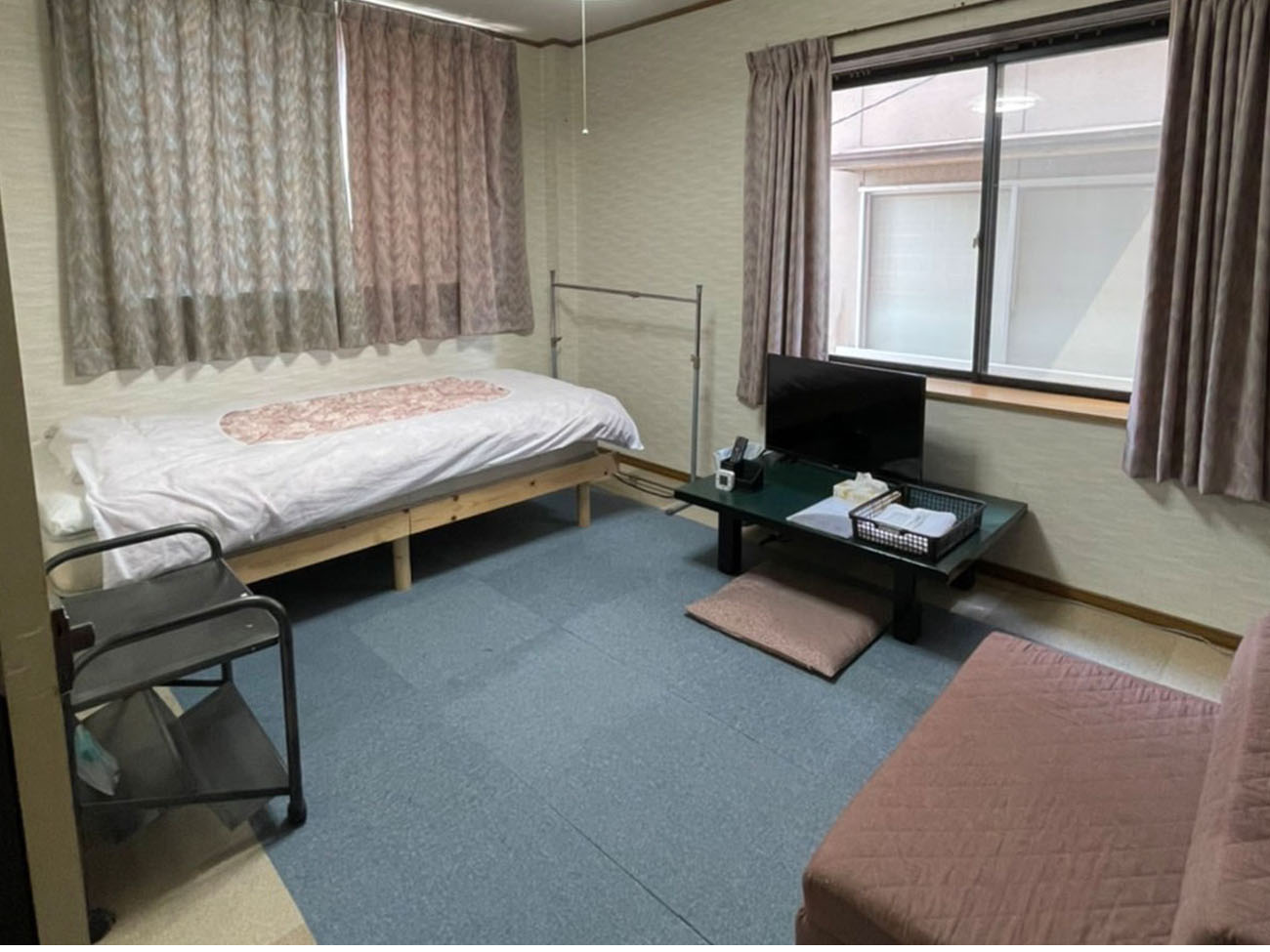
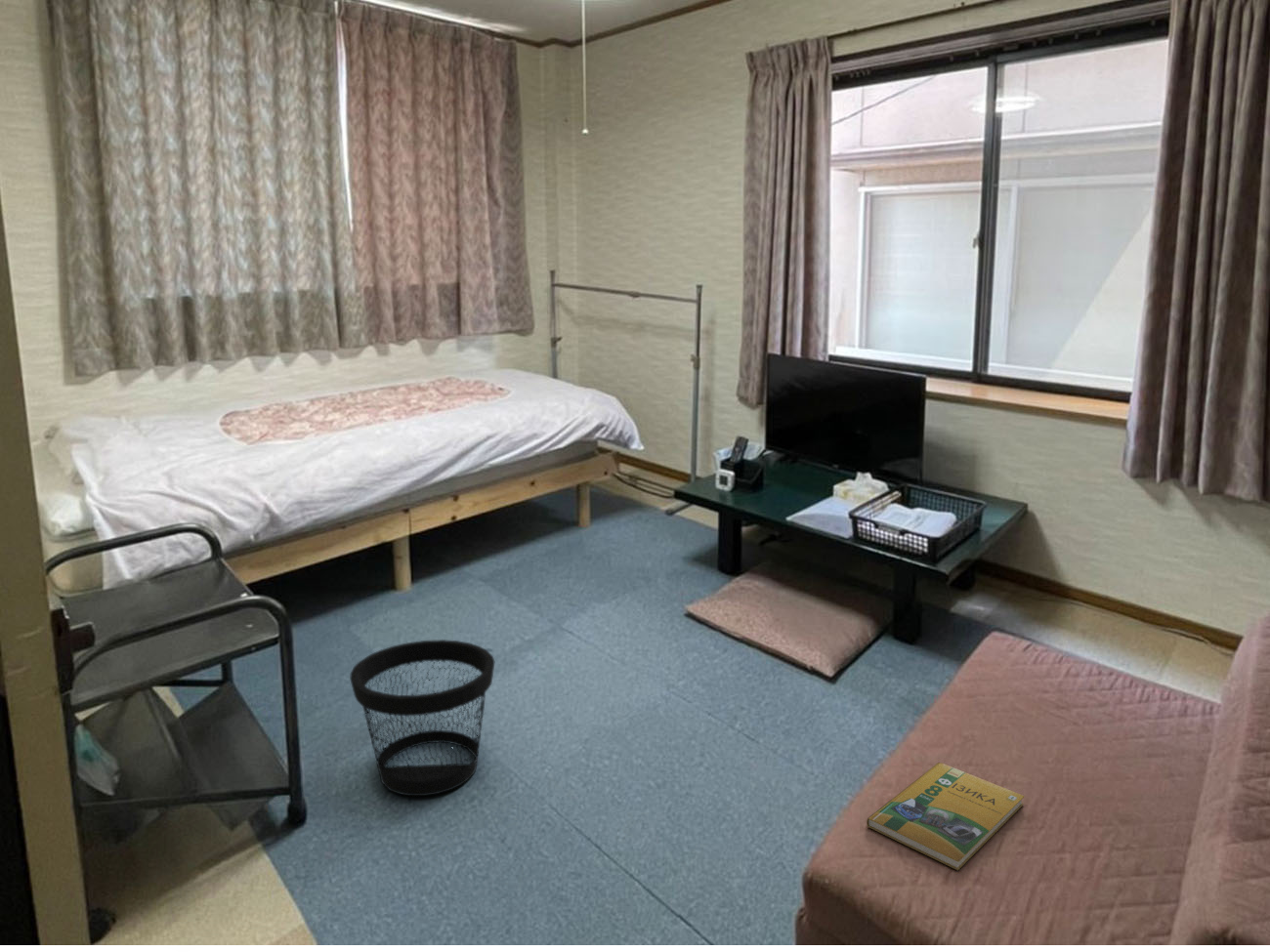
+ wastebasket [349,639,495,797]
+ booklet [866,762,1026,871]
